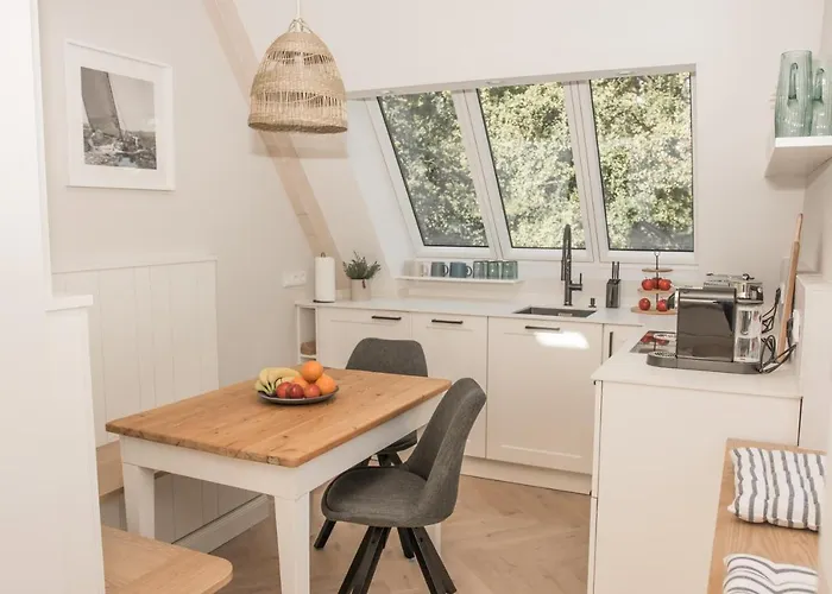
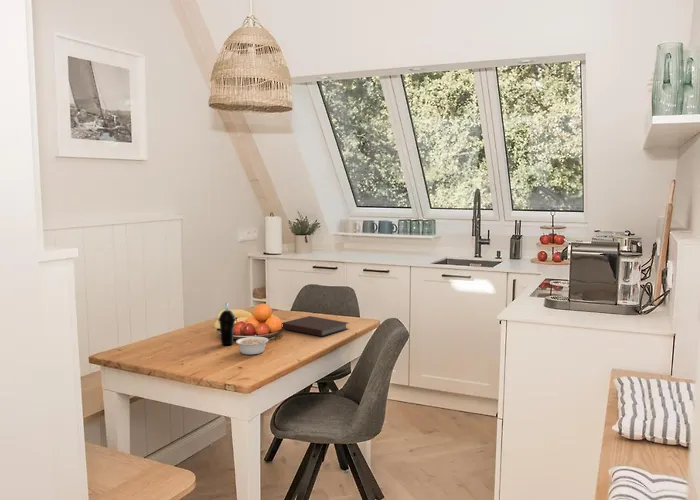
+ notebook [281,315,349,337]
+ cup [217,302,237,346]
+ legume [235,336,275,356]
